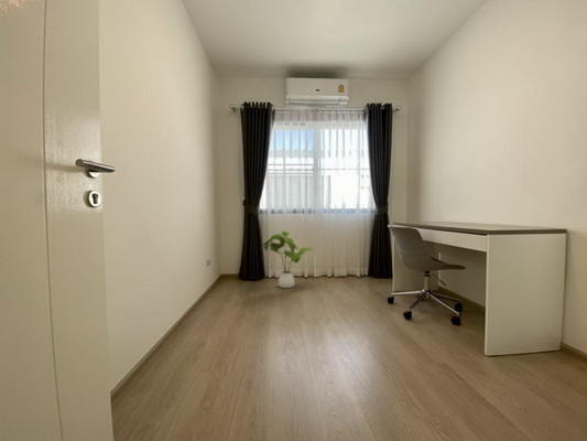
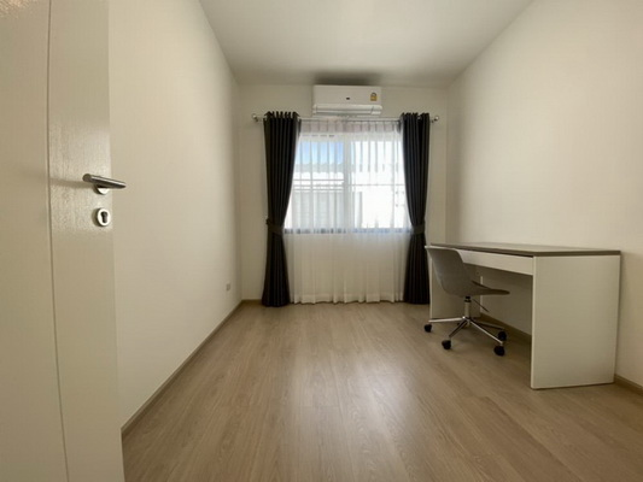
- house plant [261,230,316,289]
